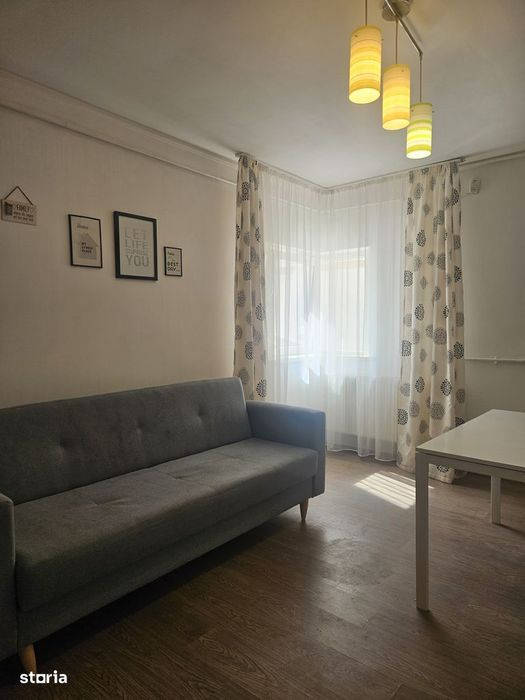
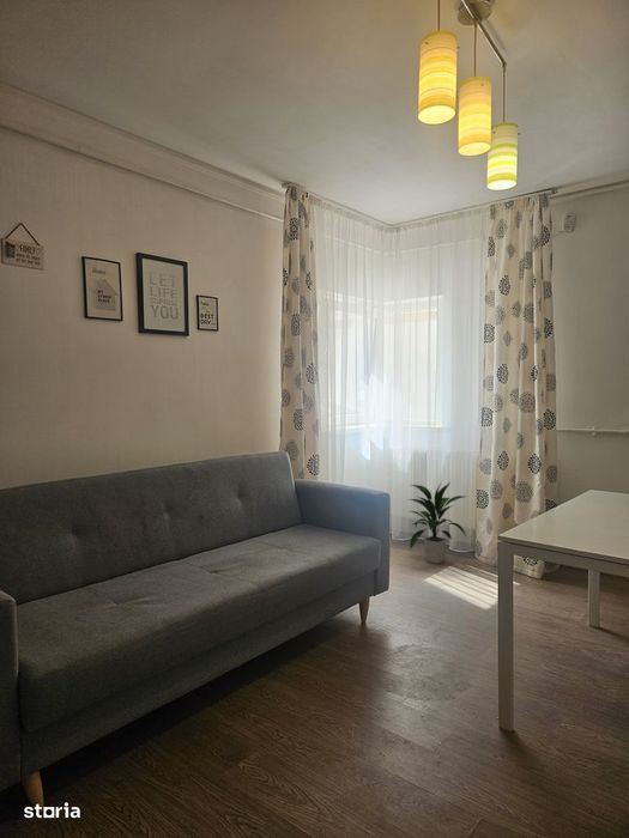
+ indoor plant [409,480,468,564]
